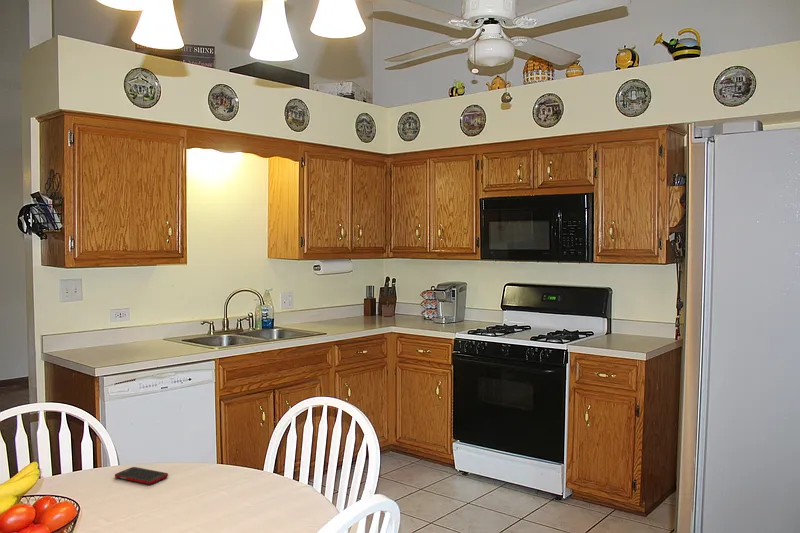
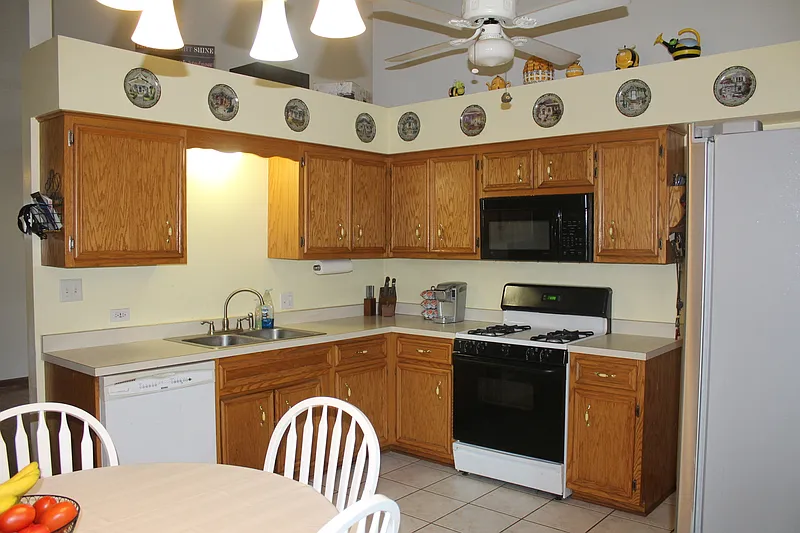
- cell phone [114,466,169,485]
